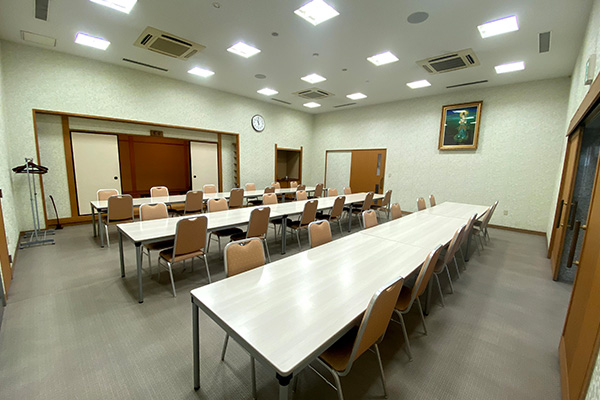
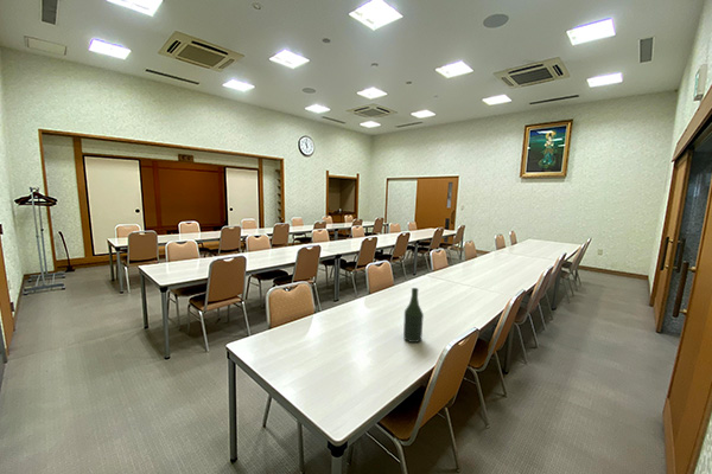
+ bottle [402,287,425,344]
